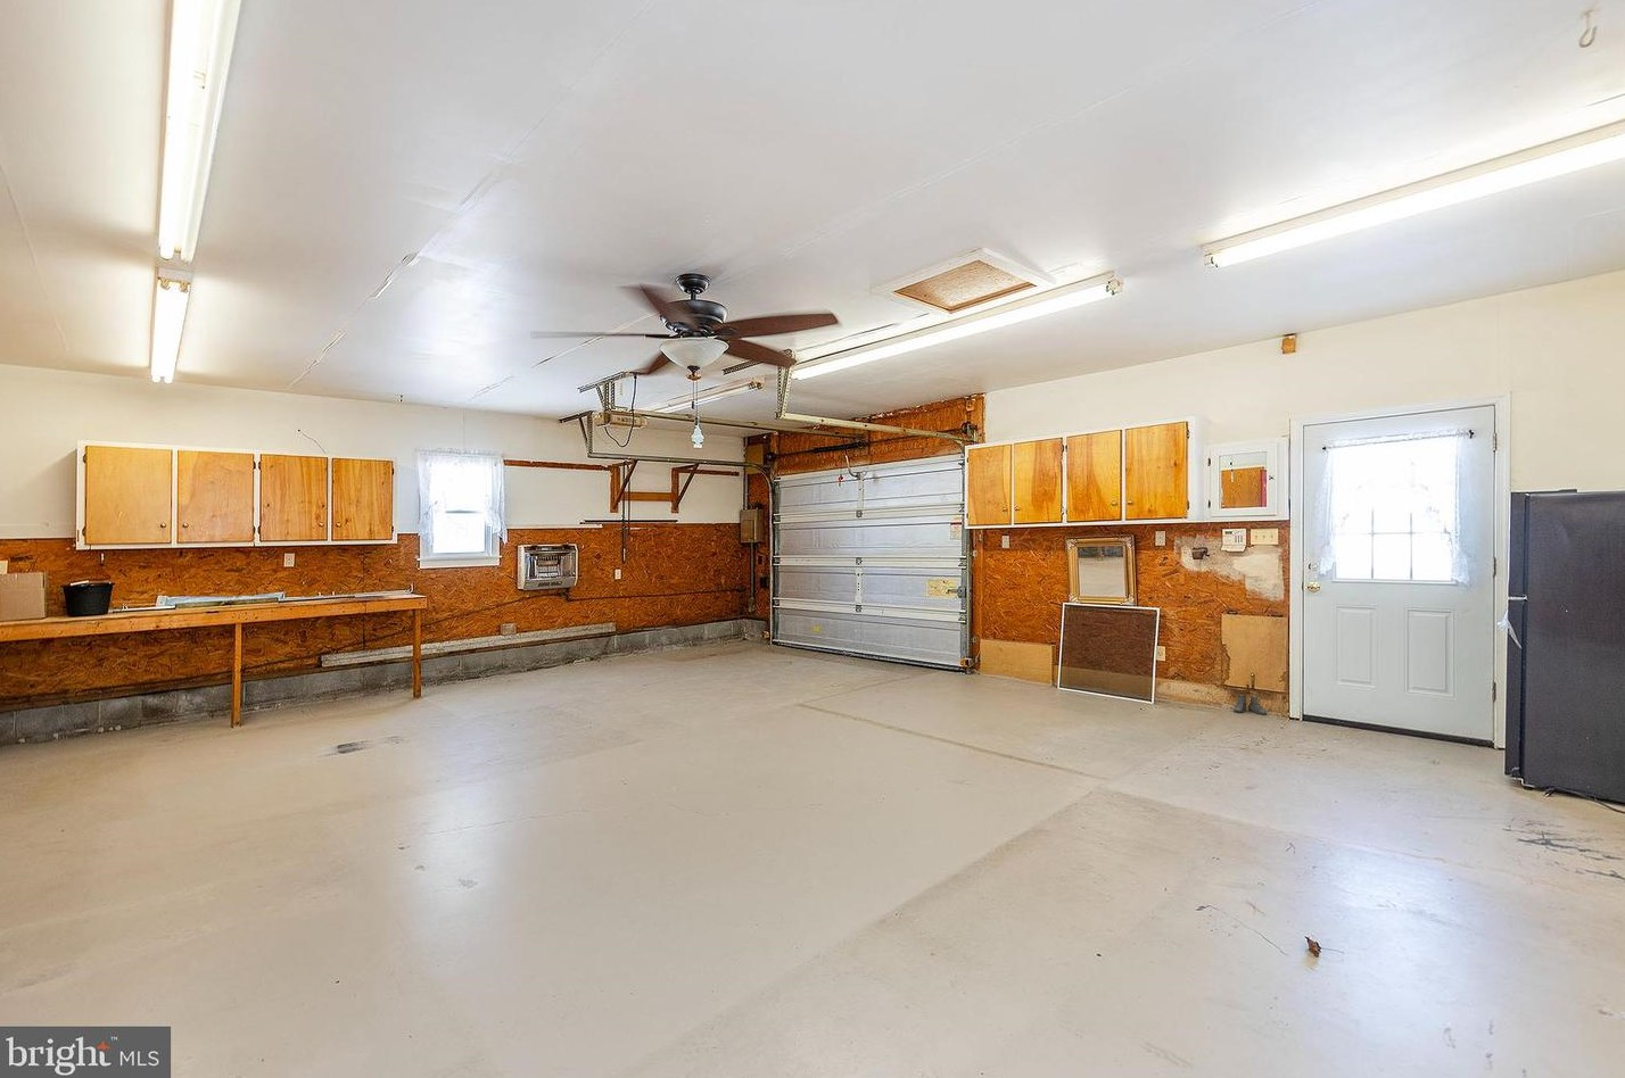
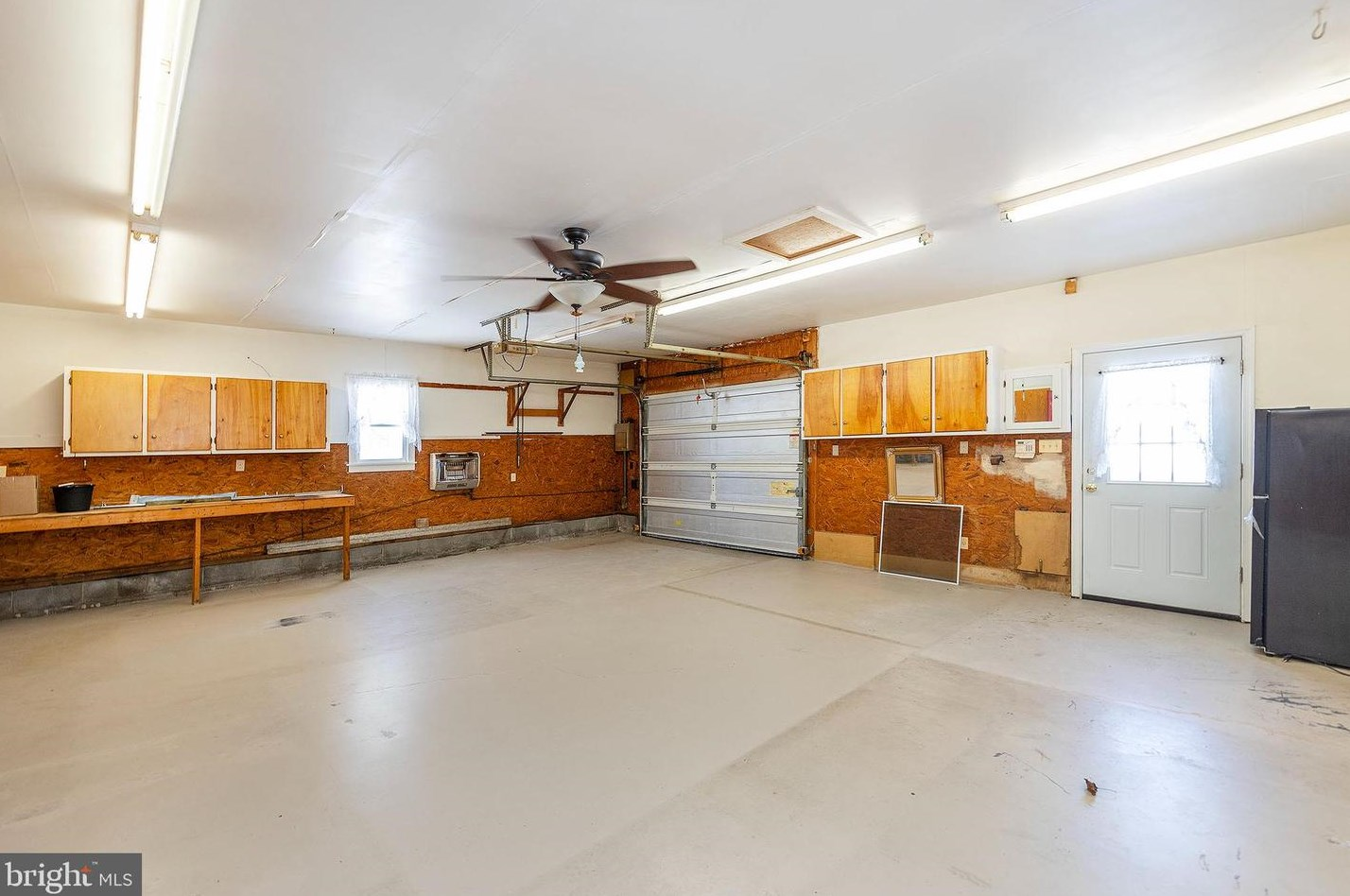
- boots [1233,694,1268,716]
